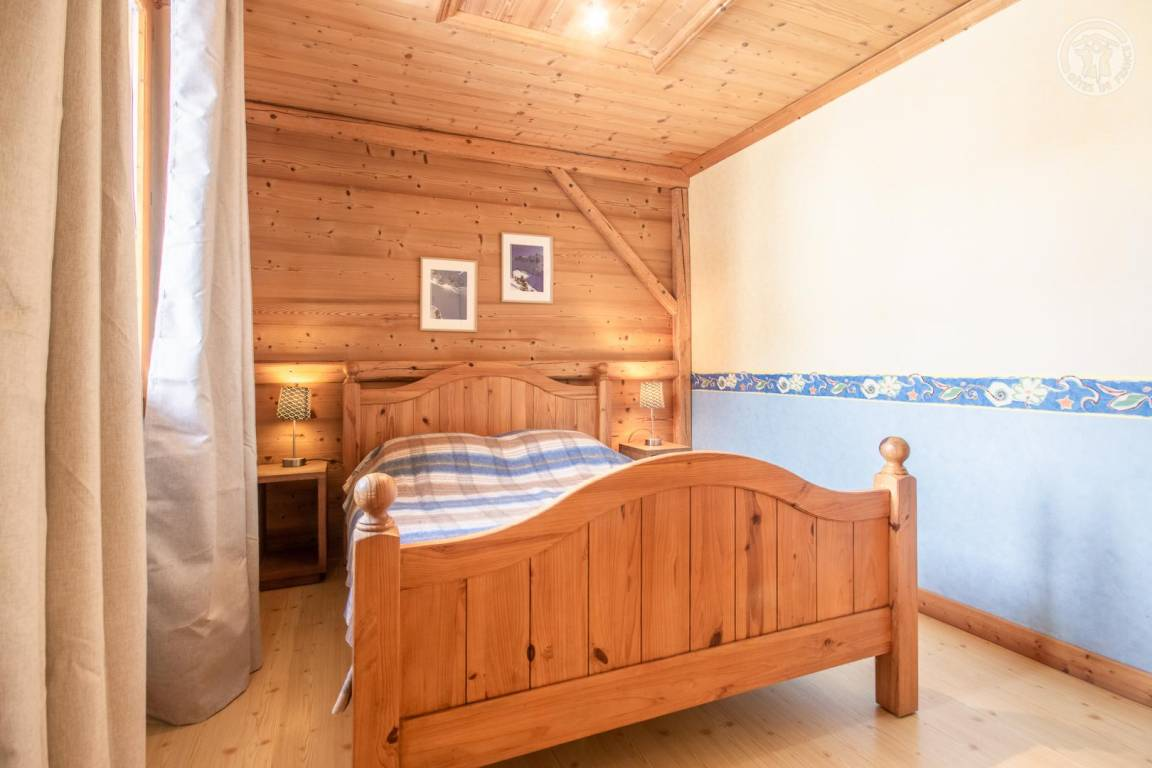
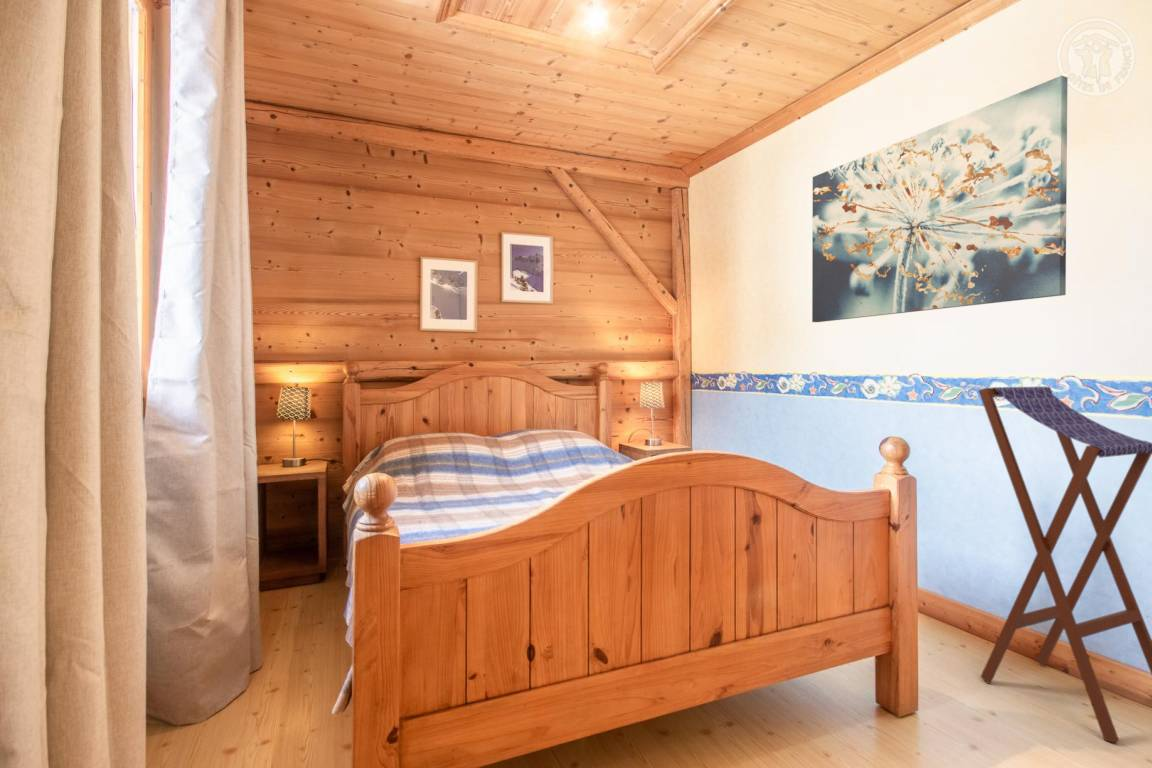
+ stool [977,386,1152,743]
+ wall art [811,75,1069,323]
